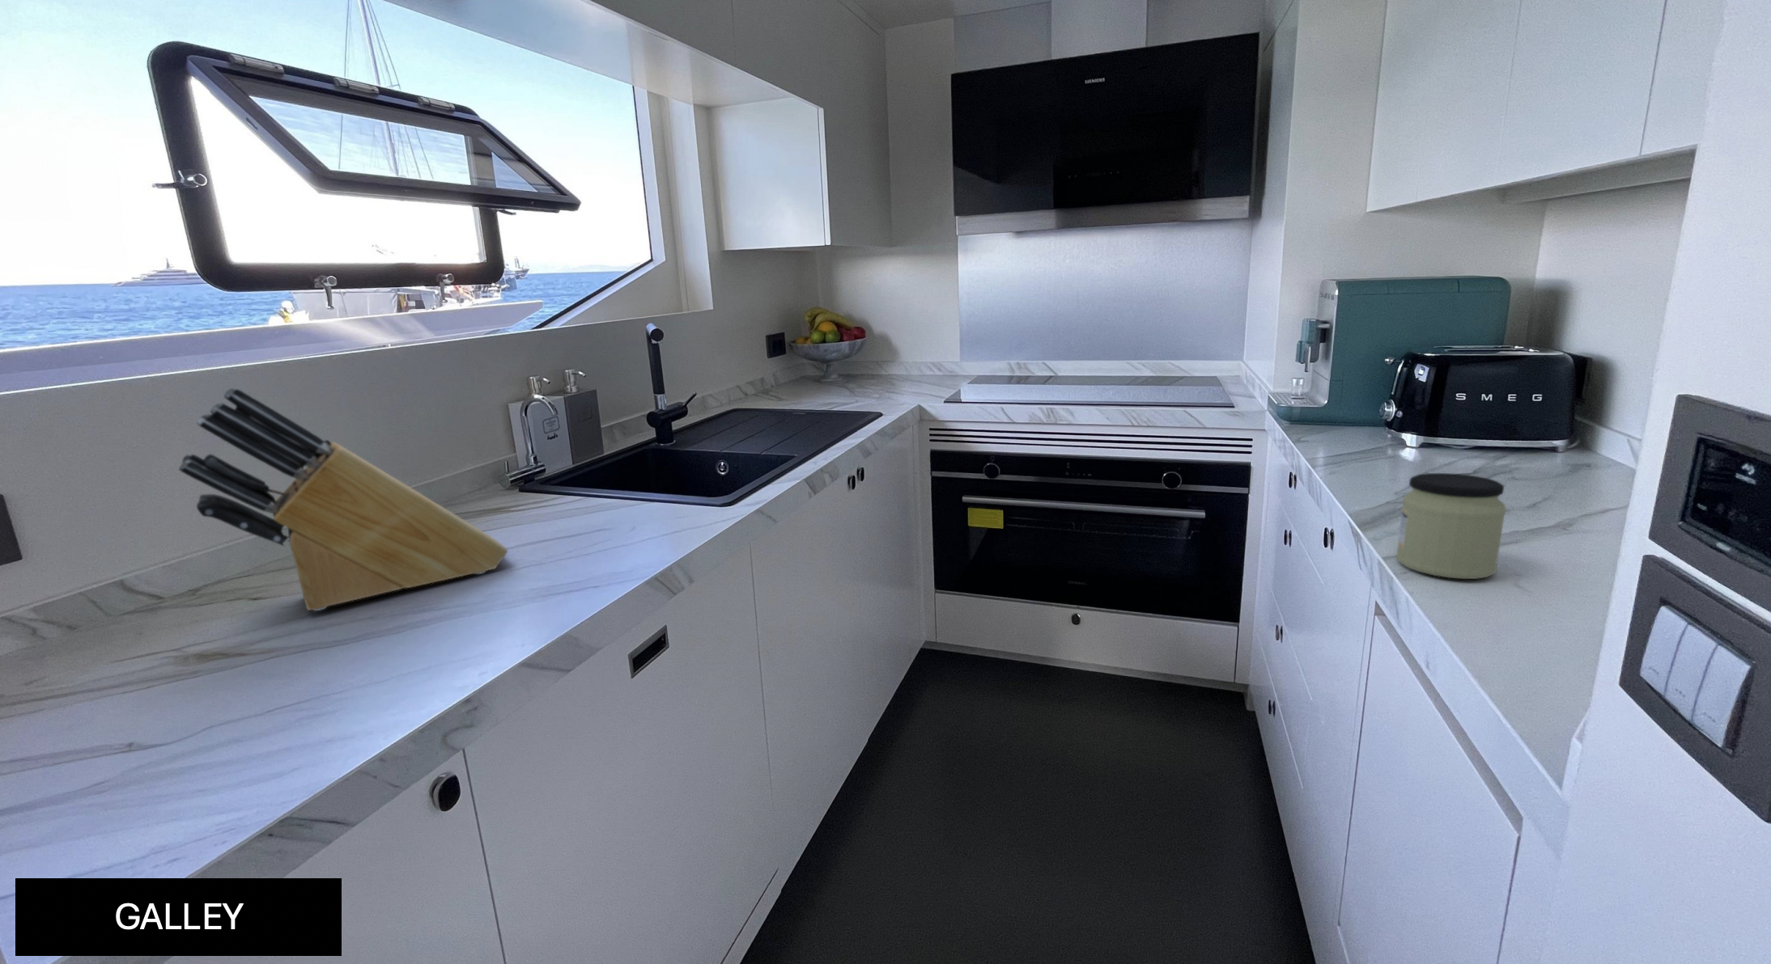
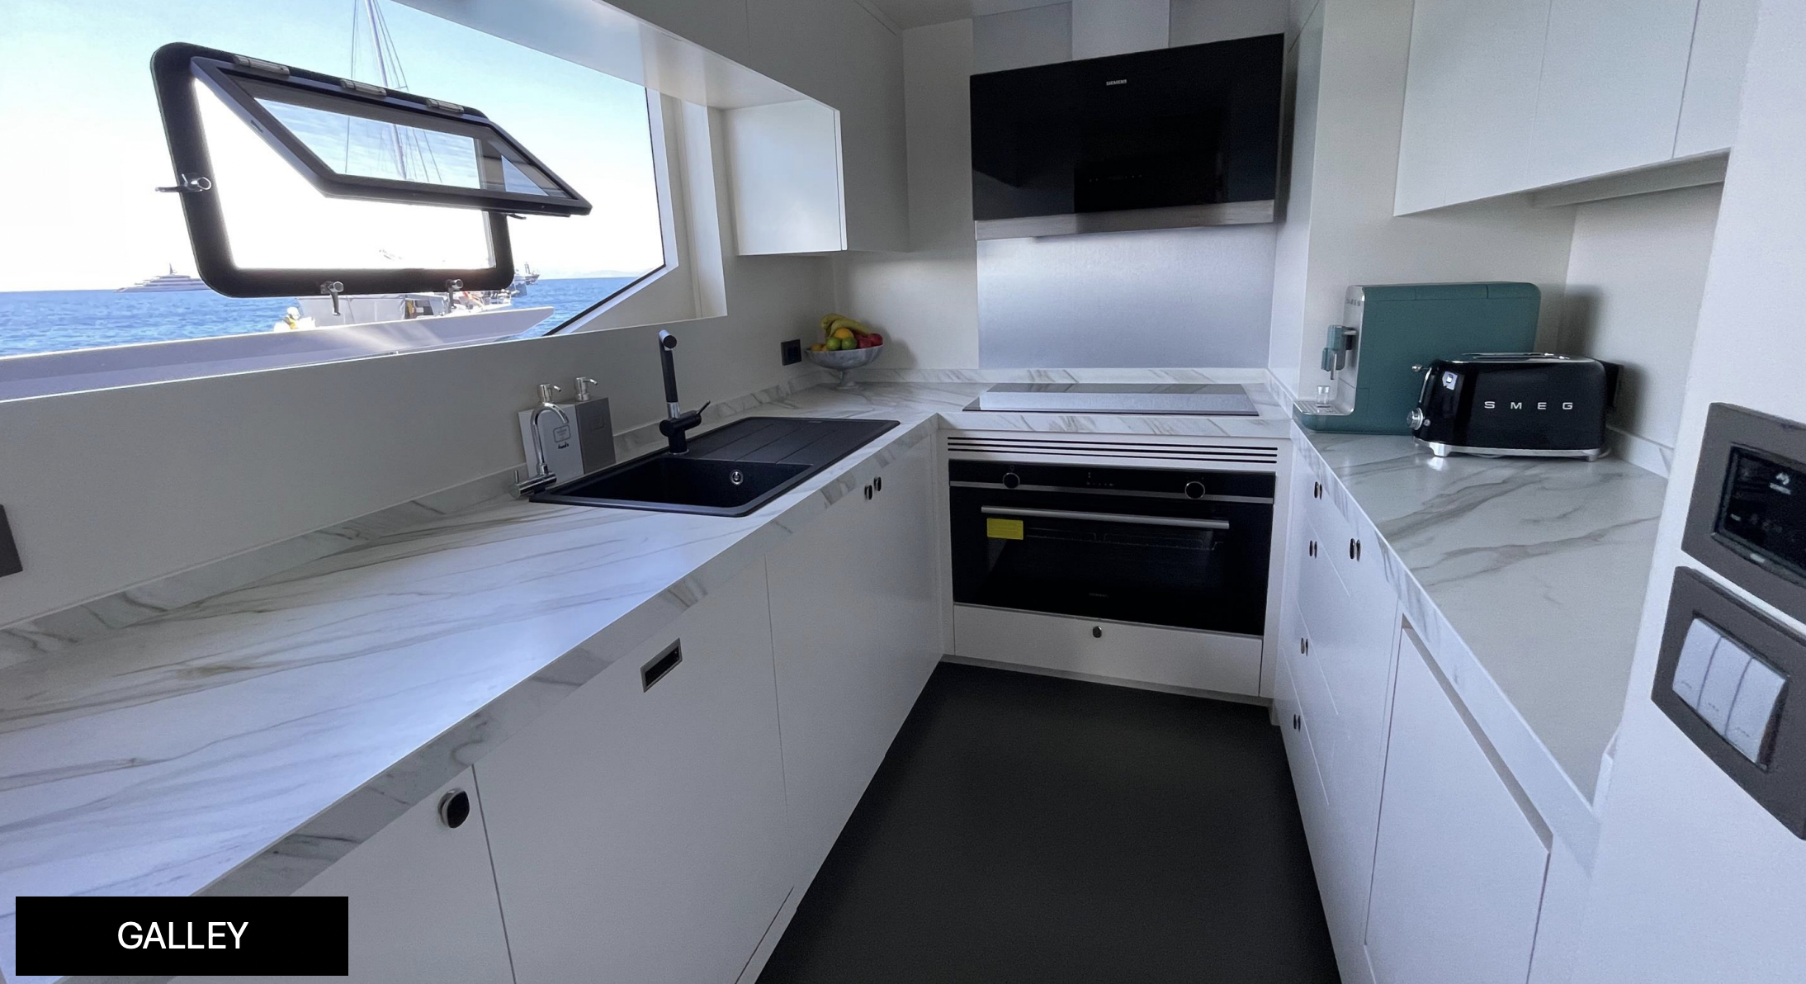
- knife block [178,387,508,611]
- jar [1396,473,1507,579]
